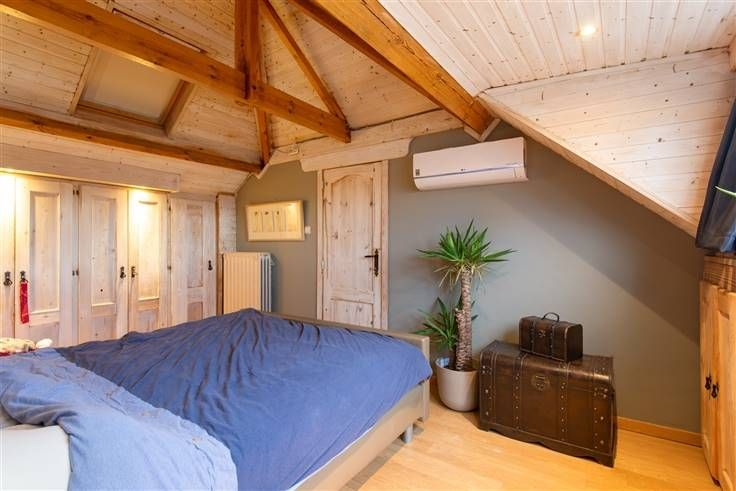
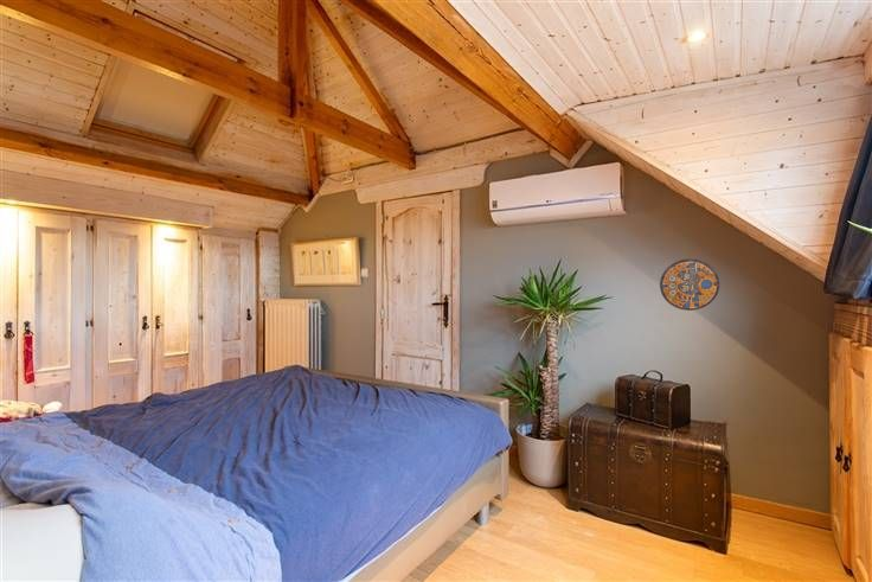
+ manhole cover [659,258,720,312]
